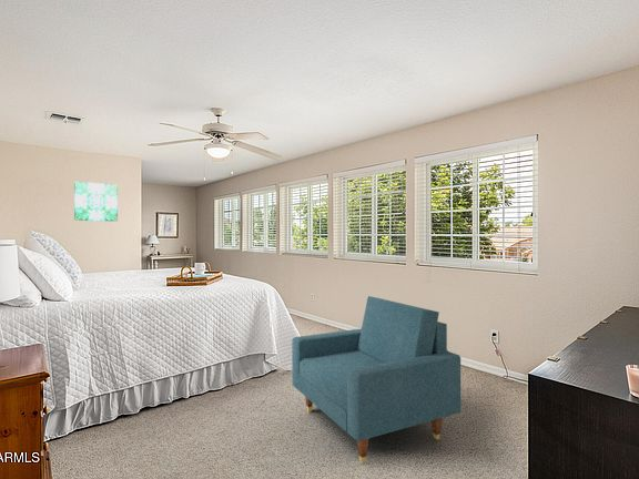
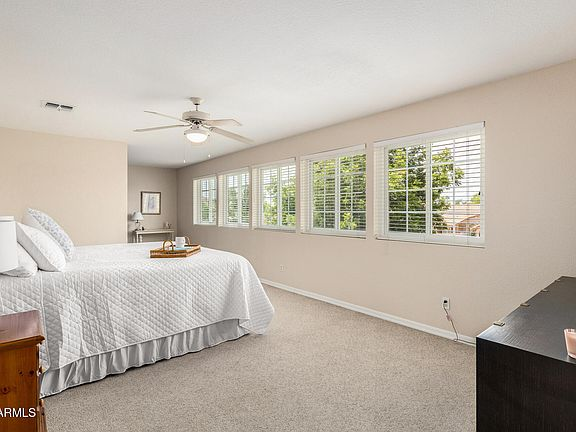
- armchair [291,295,462,465]
- wall art [73,181,119,223]
